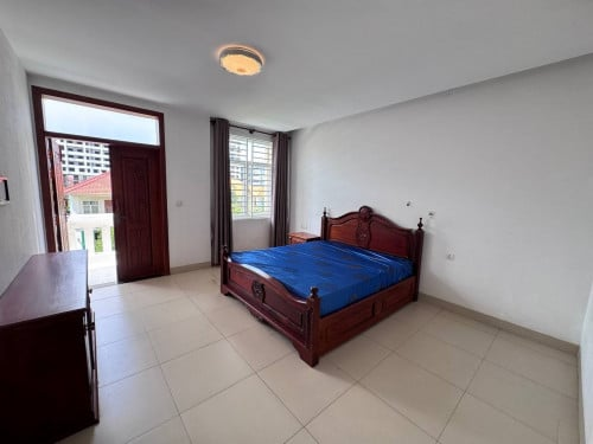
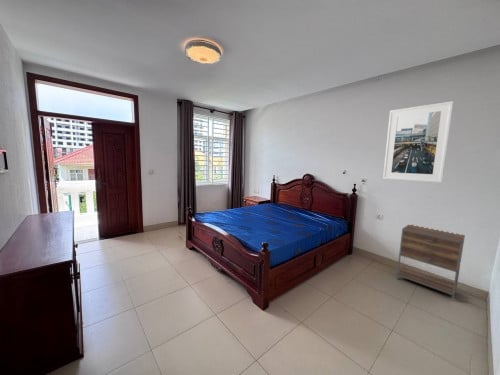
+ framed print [382,100,454,184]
+ nightstand [395,224,466,301]
